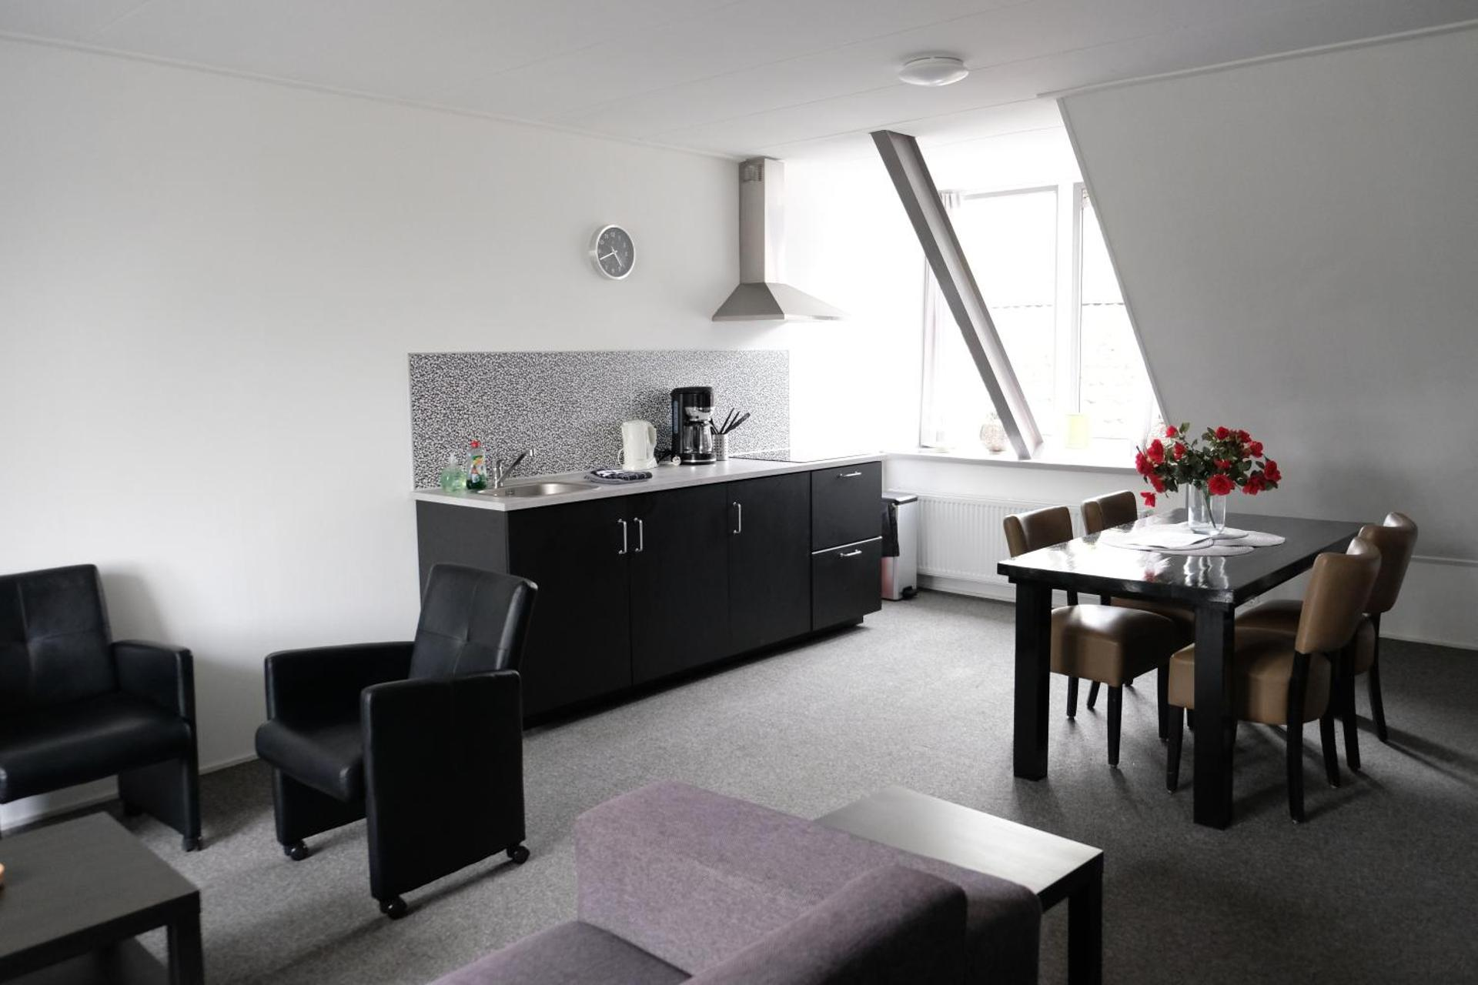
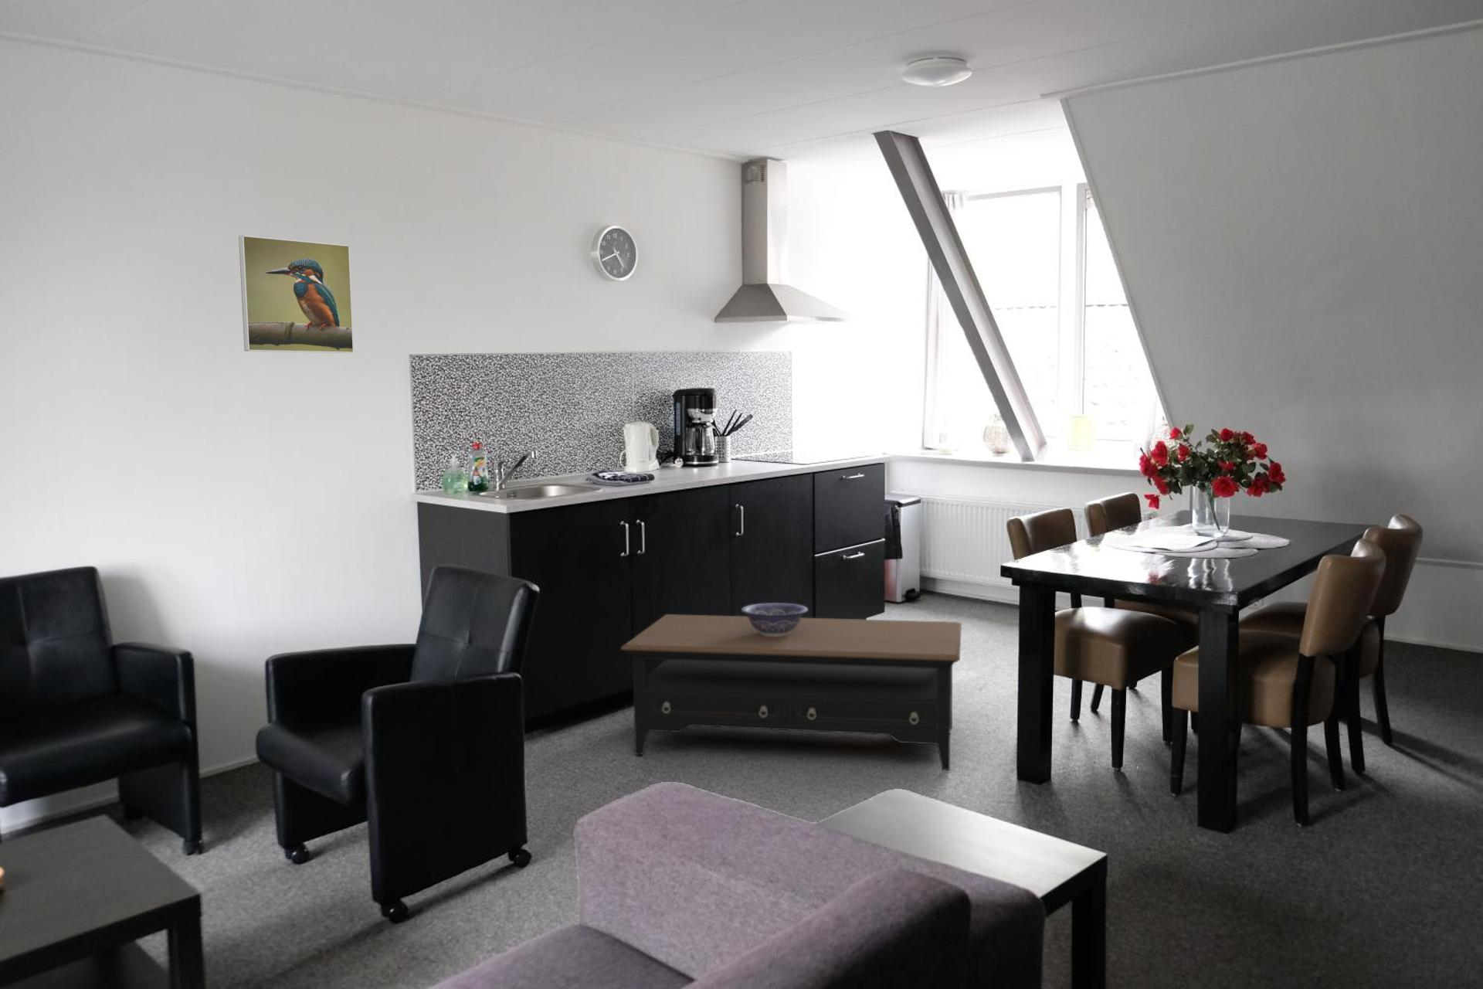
+ decorative bowl [740,602,809,637]
+ coffee table [620,614,962,772]
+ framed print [238,234,354,354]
